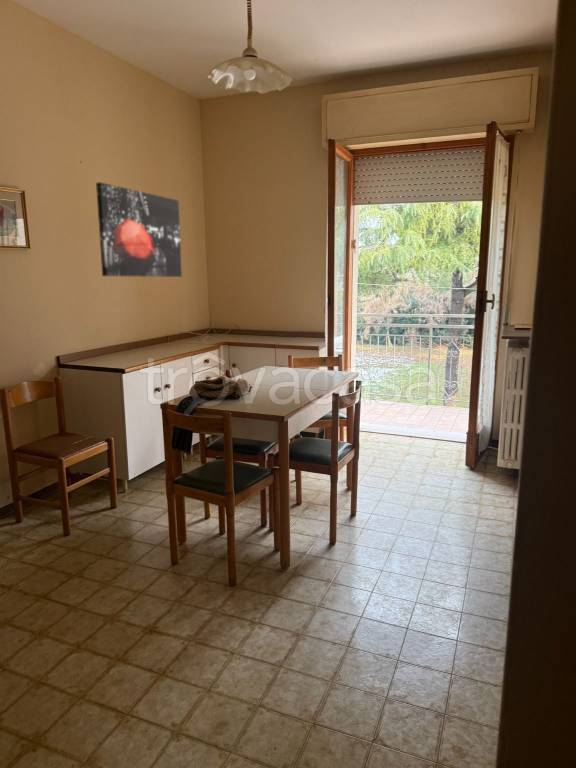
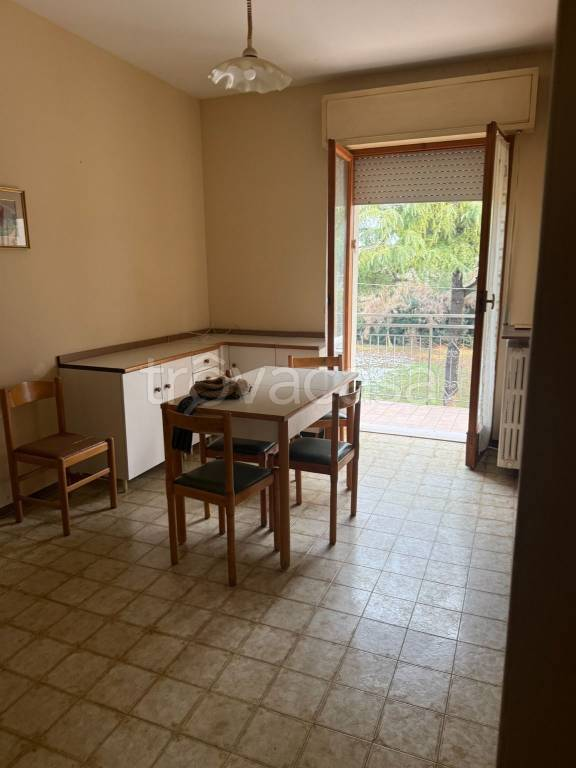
- wall art [95,181,183,278]
